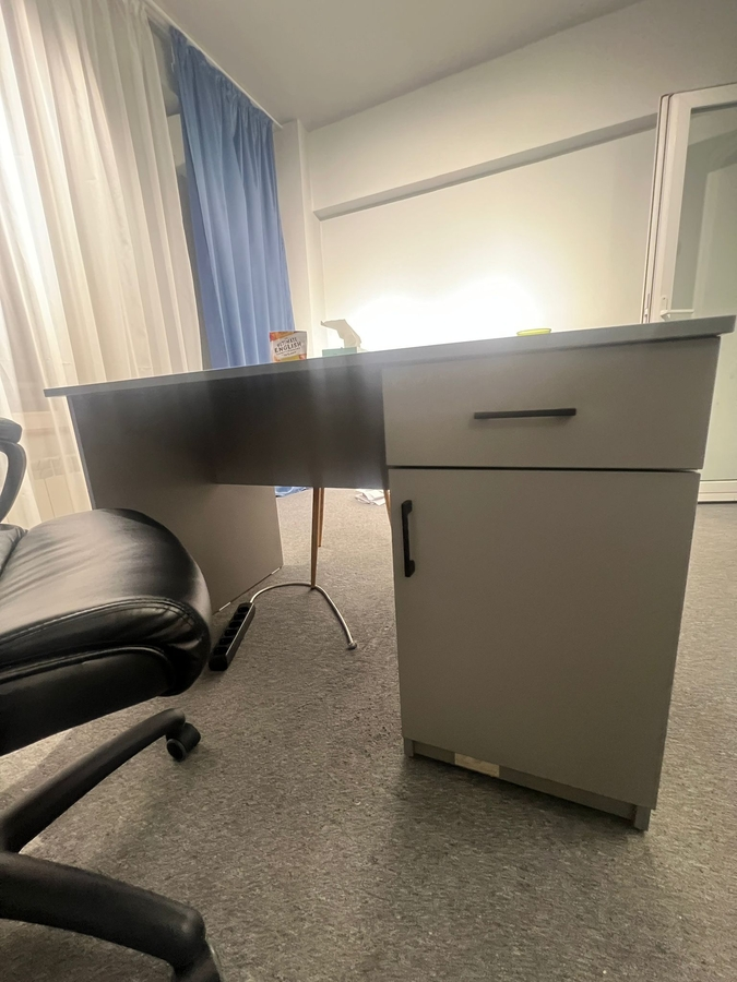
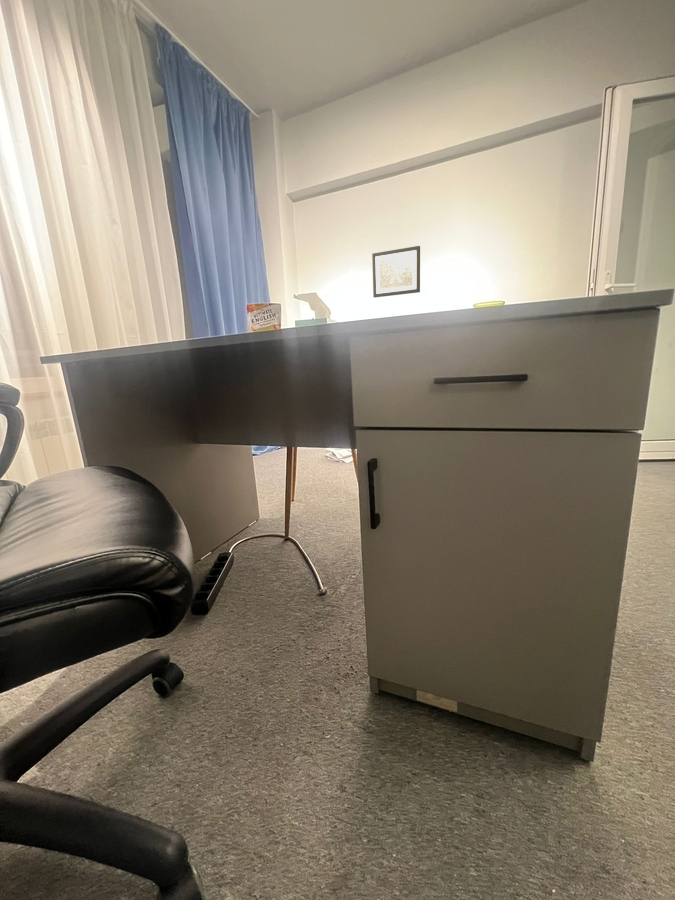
+ wall art [371,245,421,298]
